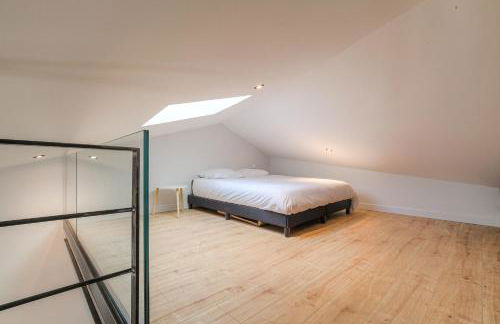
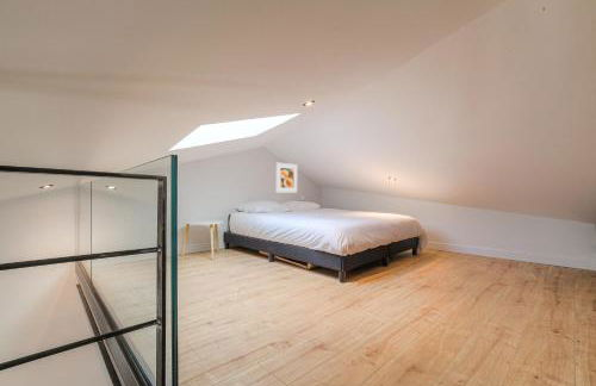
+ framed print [275,162,298,193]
